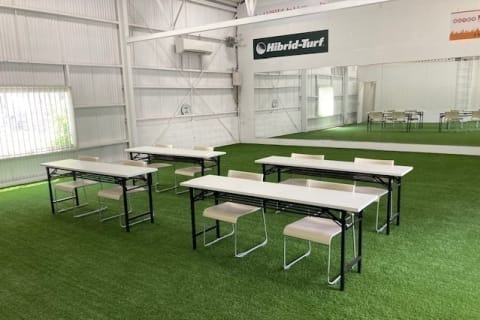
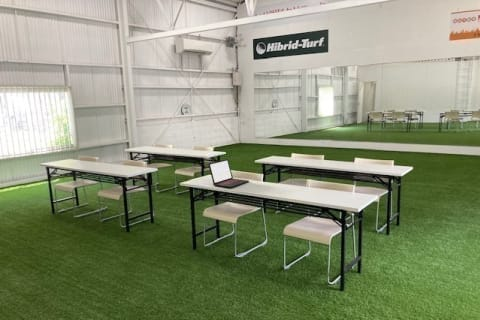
+ laptop [207,158,250,189]
